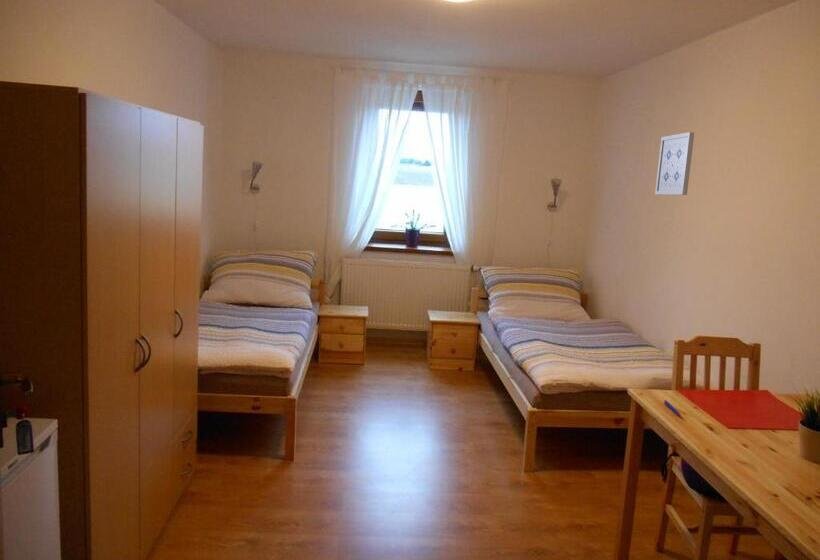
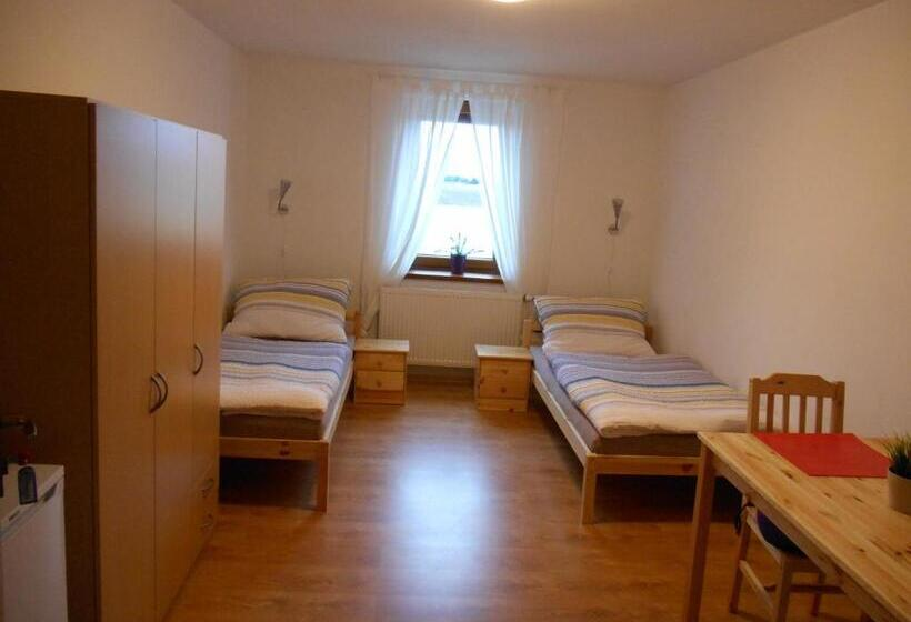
- pen [663,399,682,417]
- wall art [654,131,695,196]
